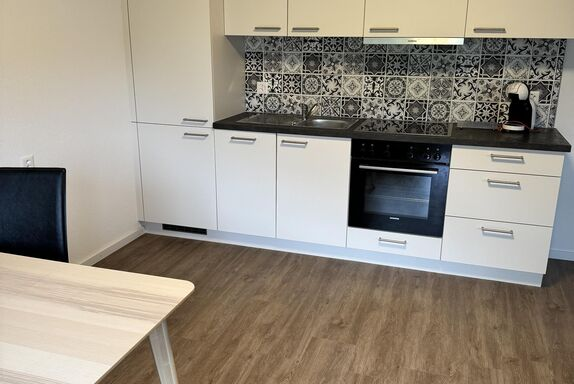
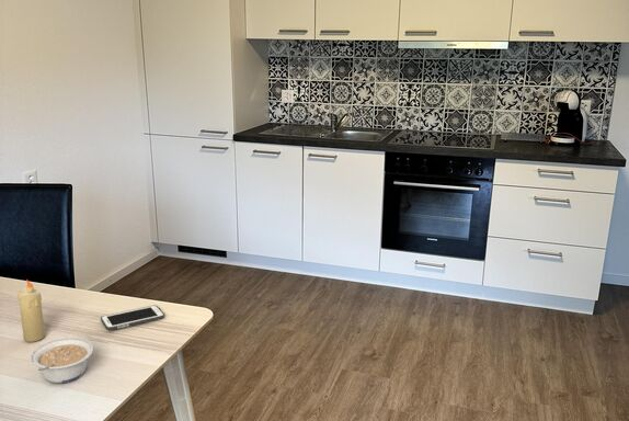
+ candle [16,278,46,343]
+ legume [30,337,94,385]
+ cell phone [100,304,165,331]
